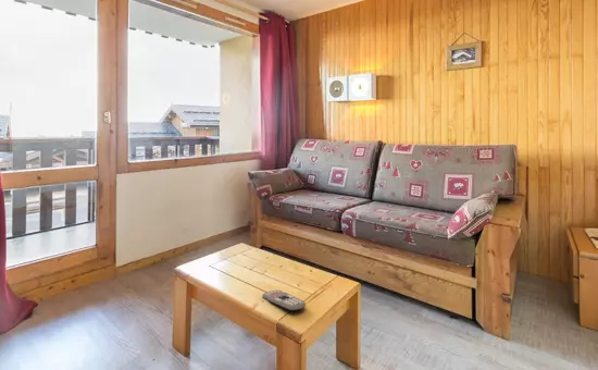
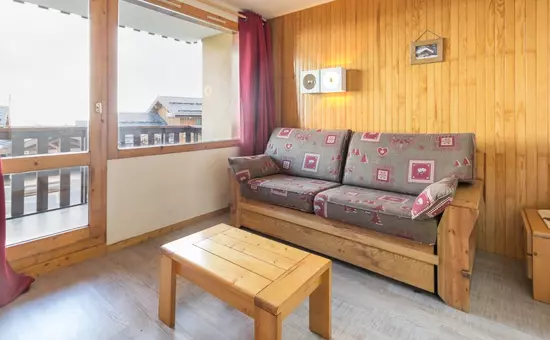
- remote control [261,289,307,312]
